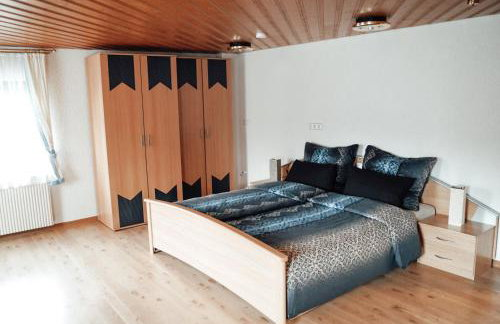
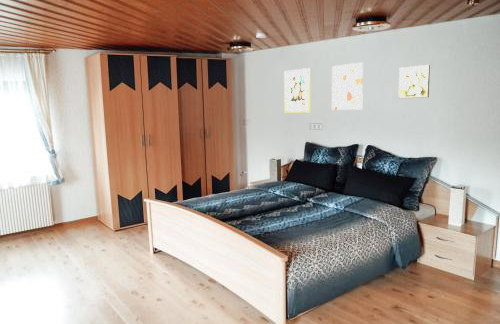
+ wall art [283,67,311,114]
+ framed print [398,64,431,99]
+ wall art [331,61,364,111]
